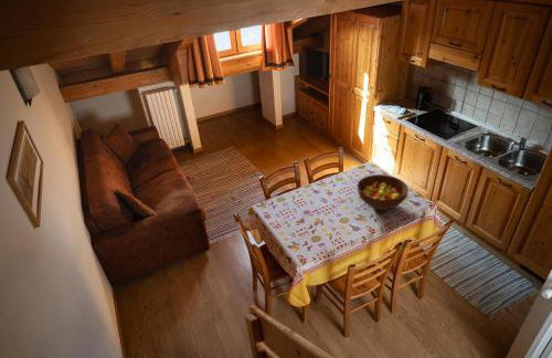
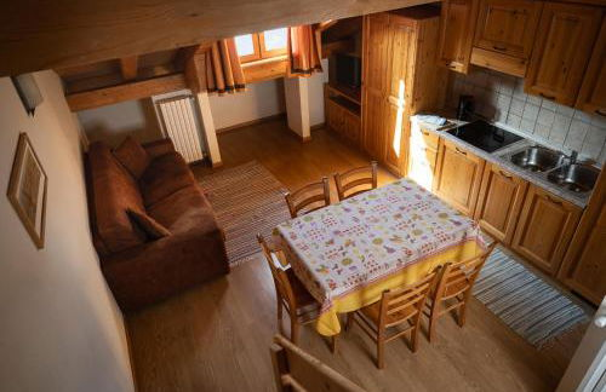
- fruit bowl [357,173,410,211]
